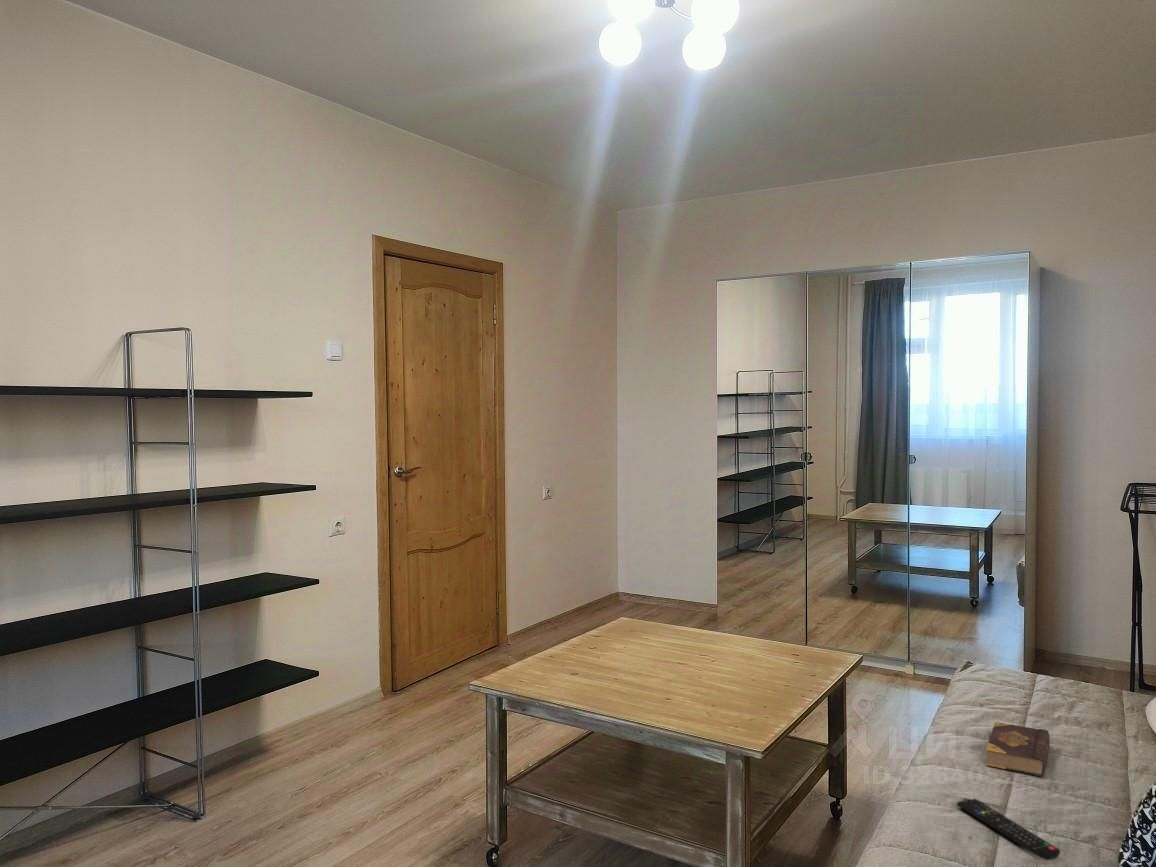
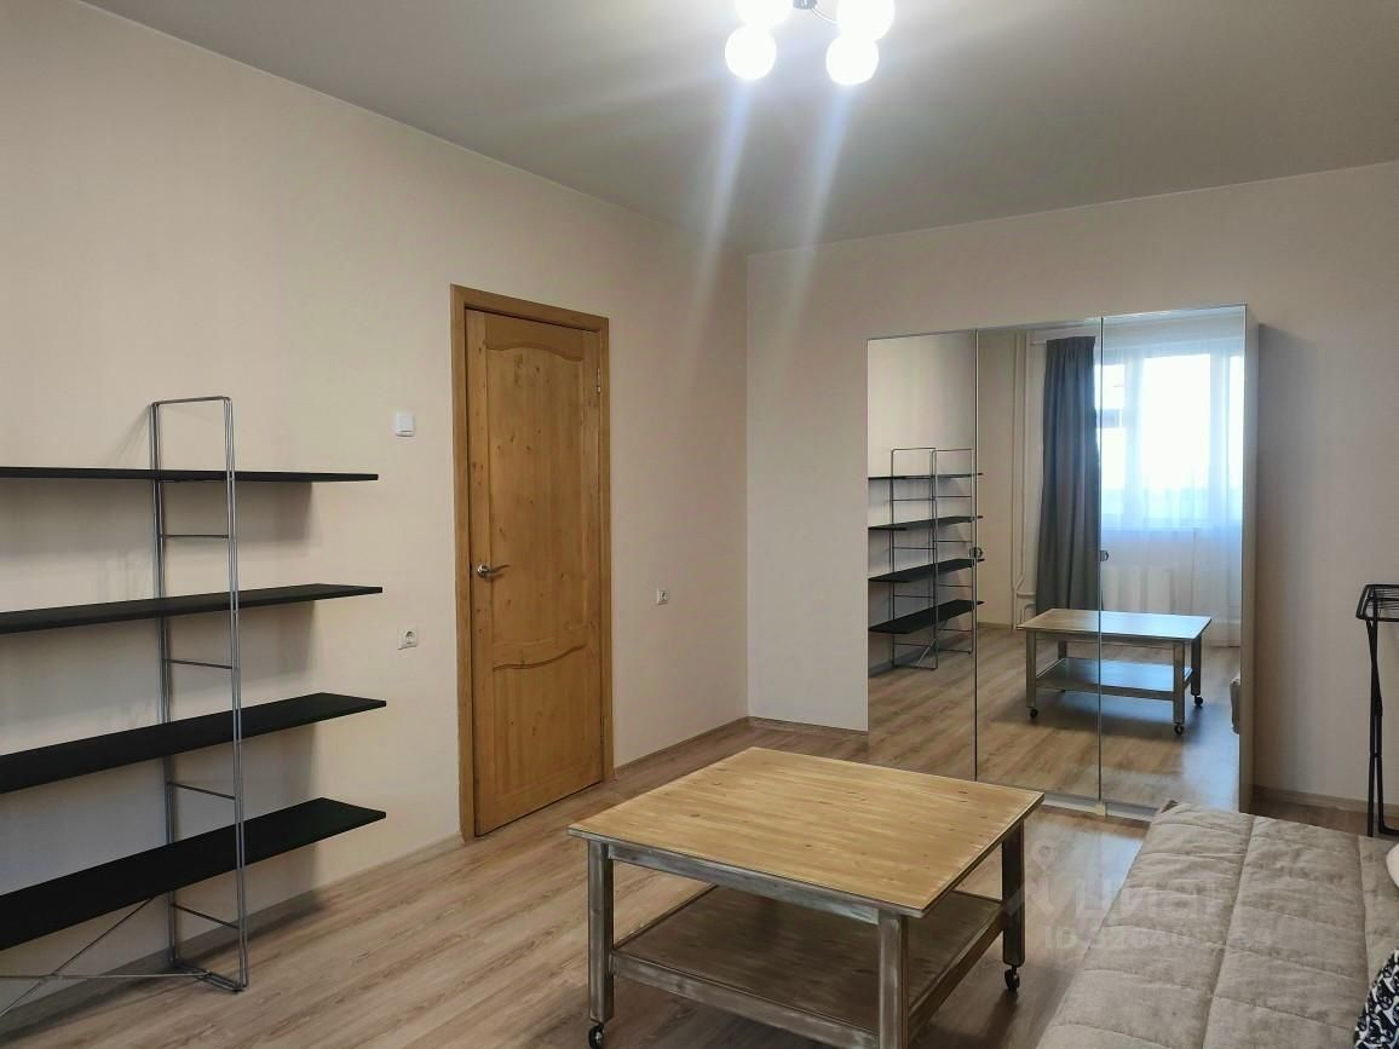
- book [985,721,1051,778]
- remote control [956,798,1061,861]
